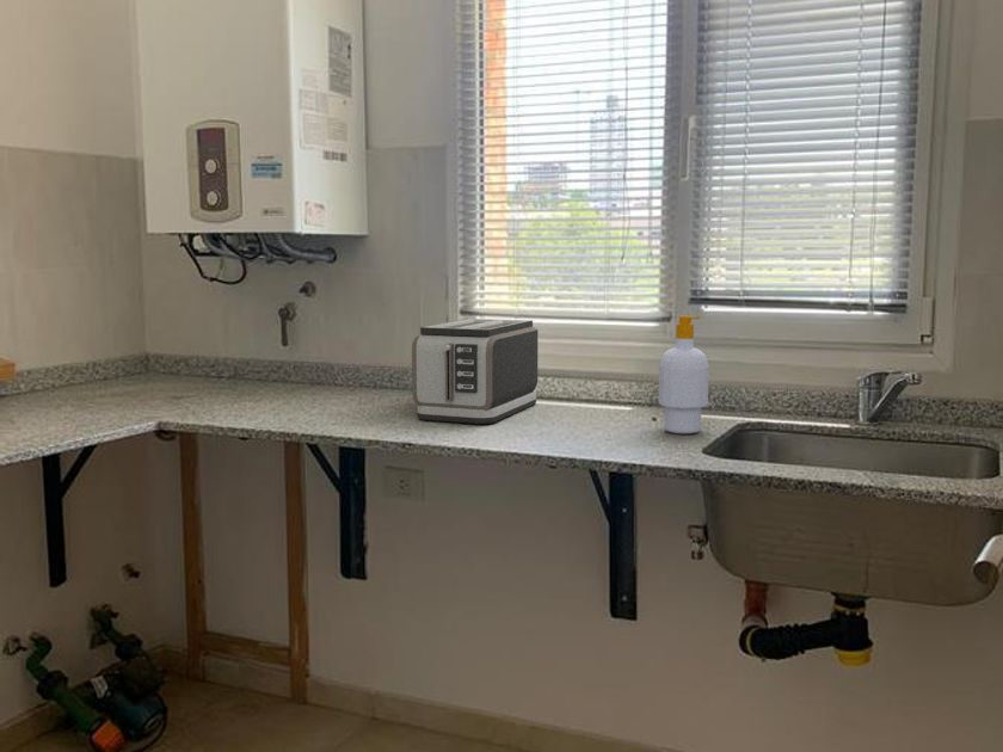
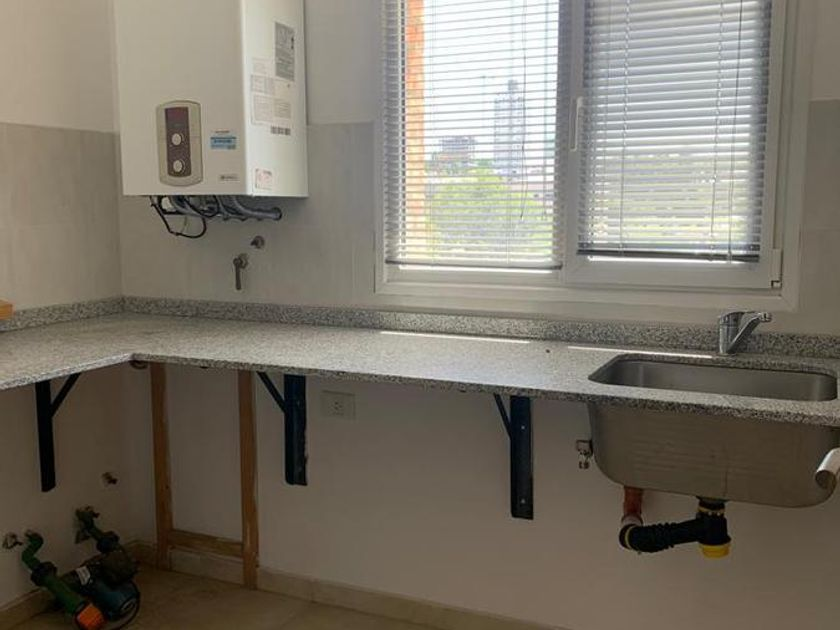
- toaster [411,318,540,425]
- soap bottle [658,315,710,434]
